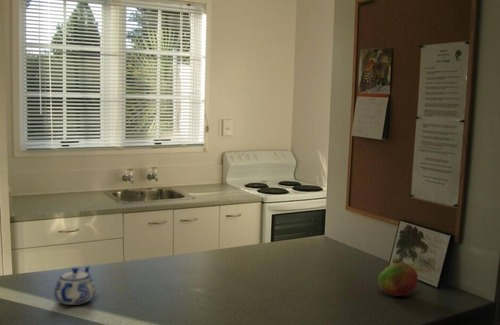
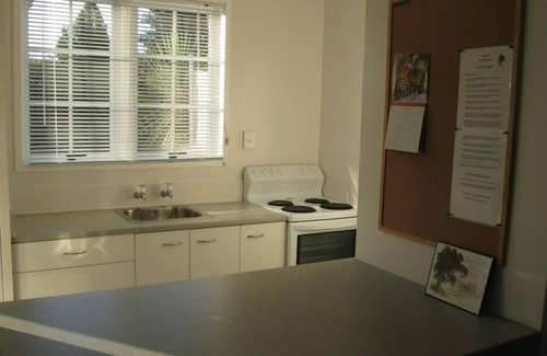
- fruit [377,262,419,297]
- teapot [53,265,97,306]
